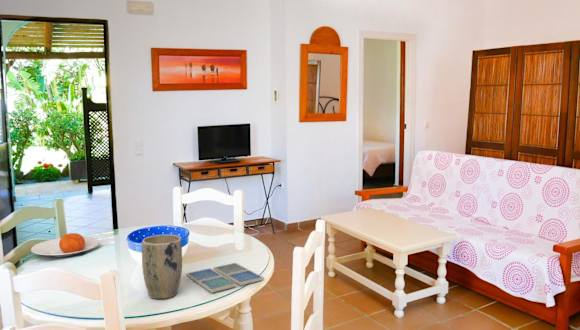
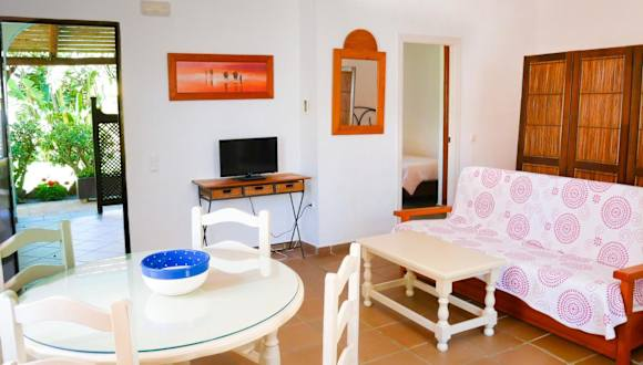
- plate [30,232,100,258]
- plant pot [141,234,183,300]
- drink coaster [185,262,265,294]
